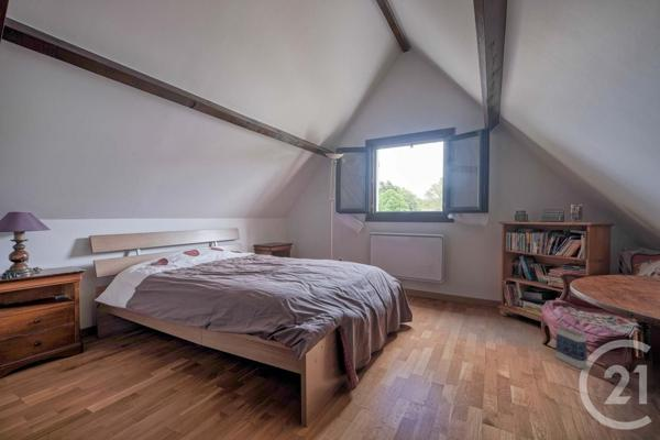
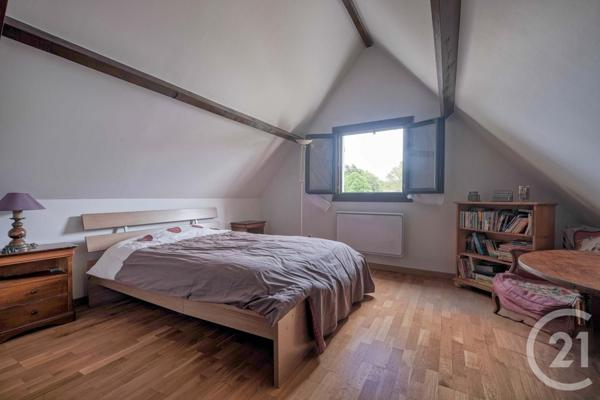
- bag [554,306,588,370]
